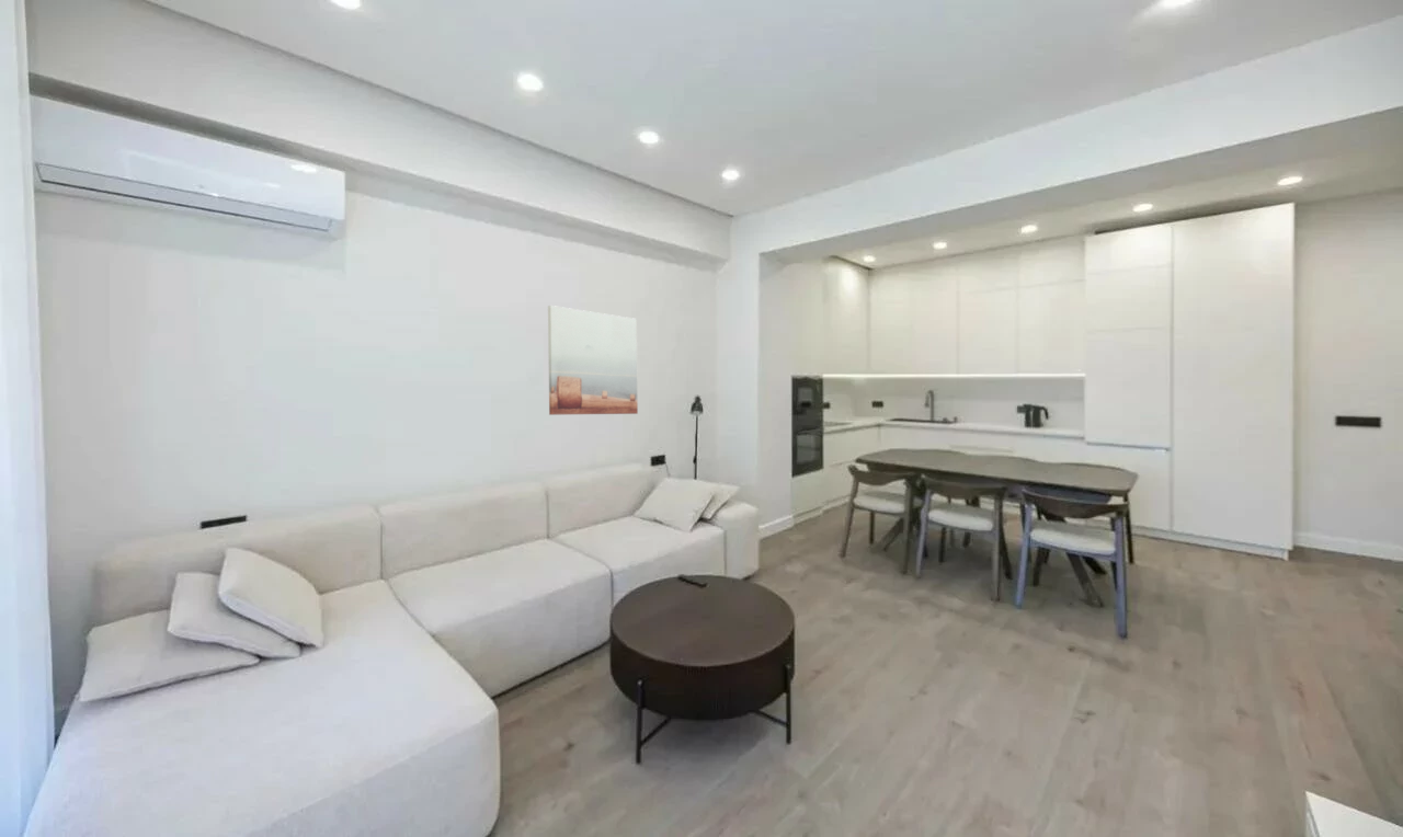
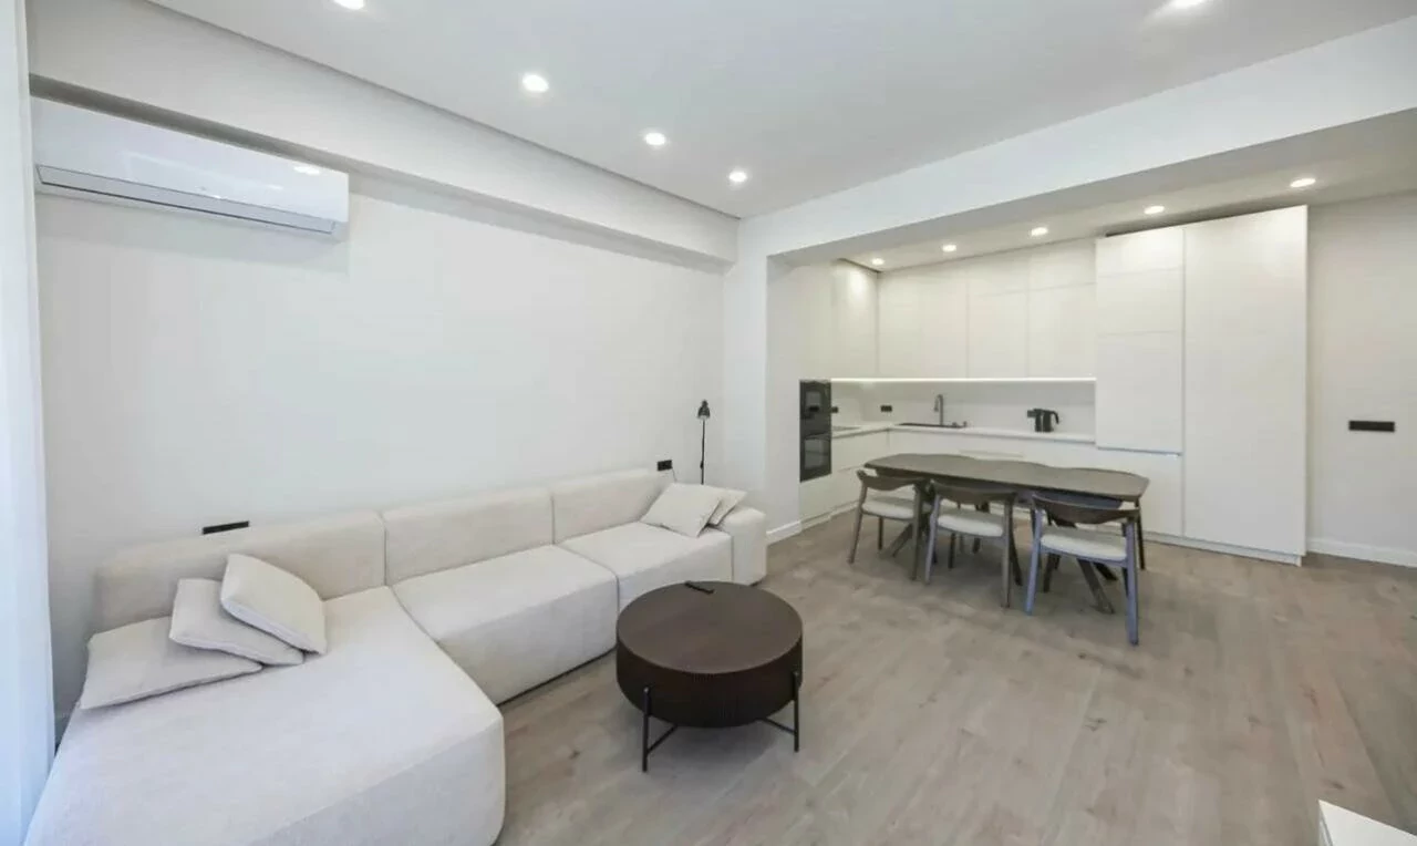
- wall art [547,305,639,416]
